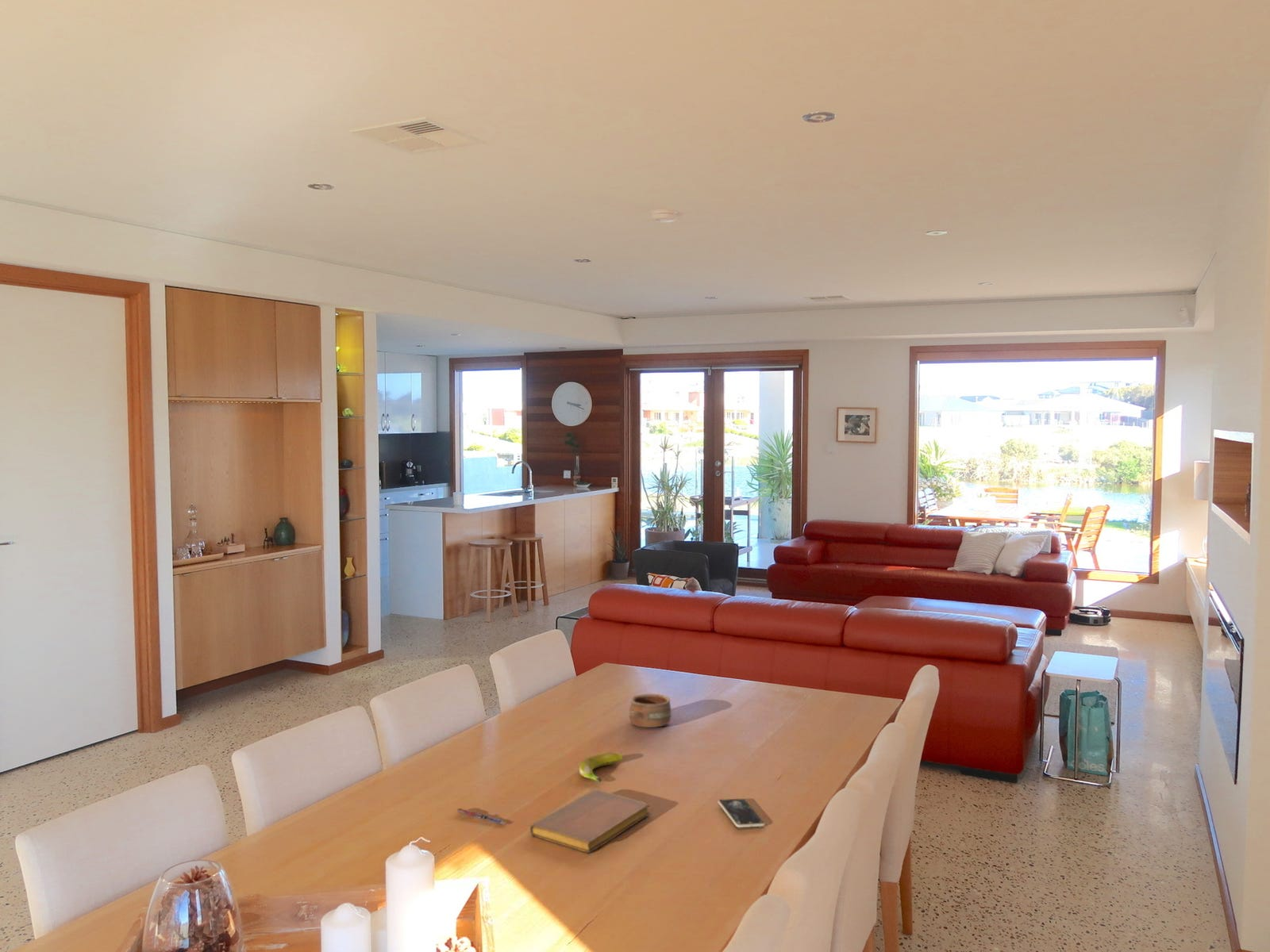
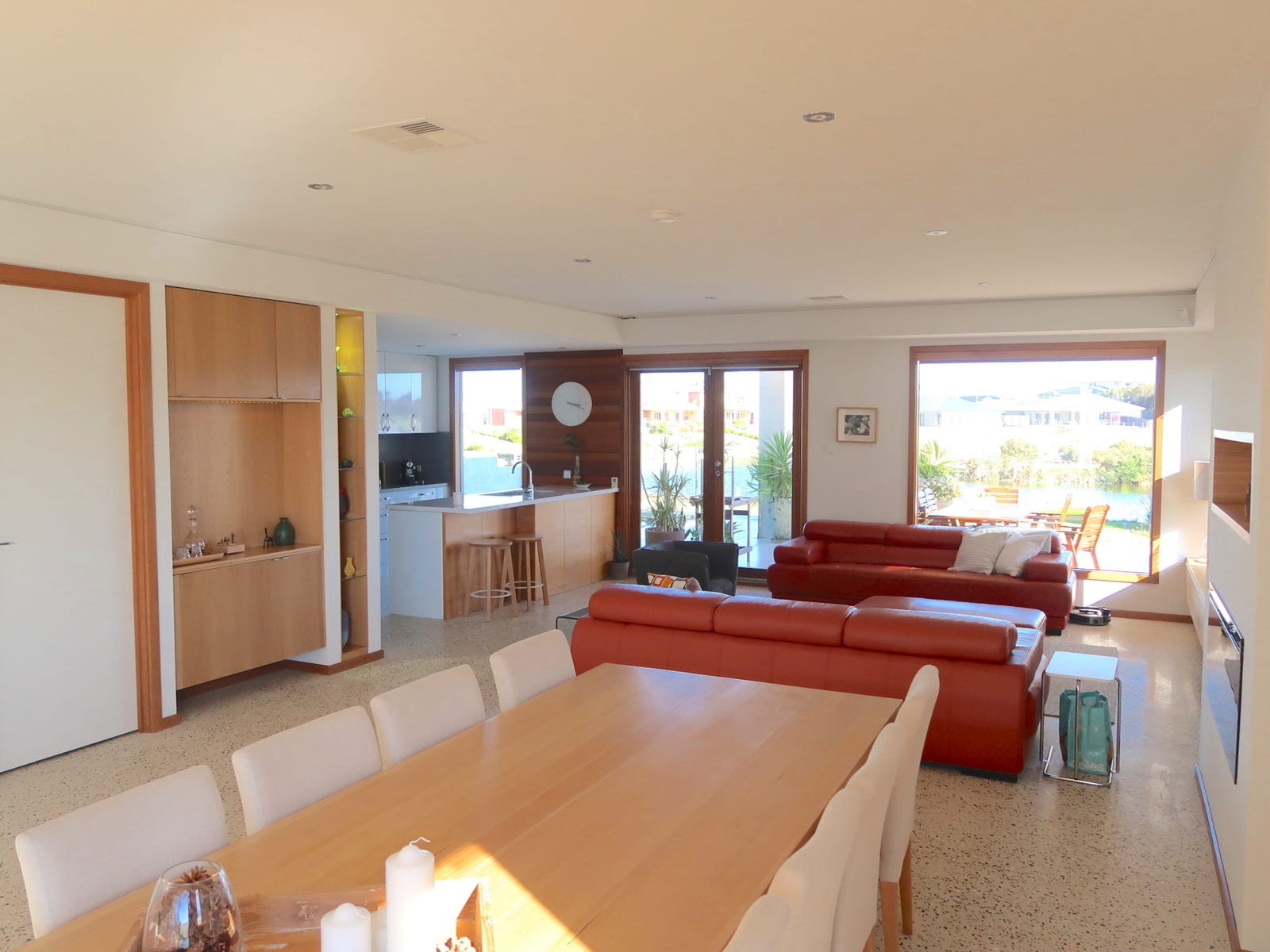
- pottery [629,693,672,728]
- pen [456,808,508,826]
- notebook [529,789,651,854]
- banana [579,752,624,783]
- smartphone [718,798,766,828]
